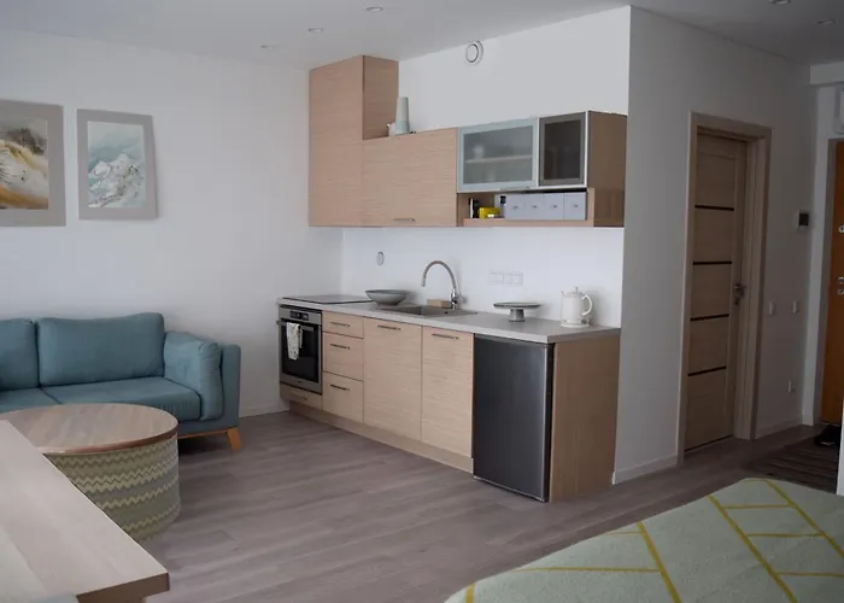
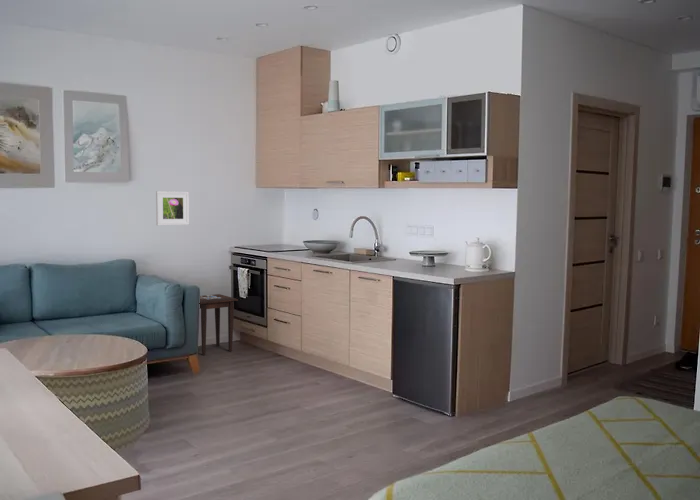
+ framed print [155,190,190,226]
+ side table [199,293,239,356]
